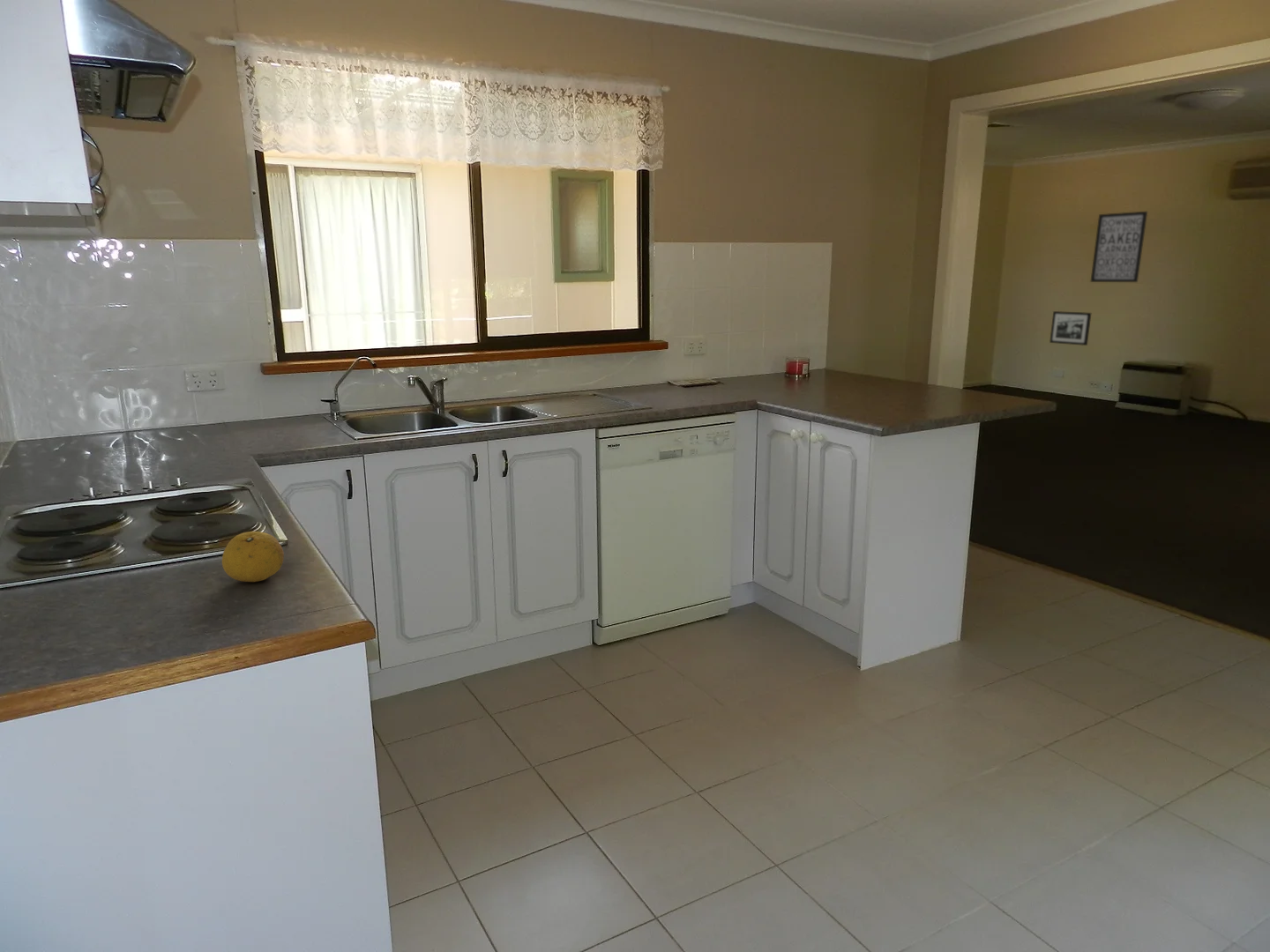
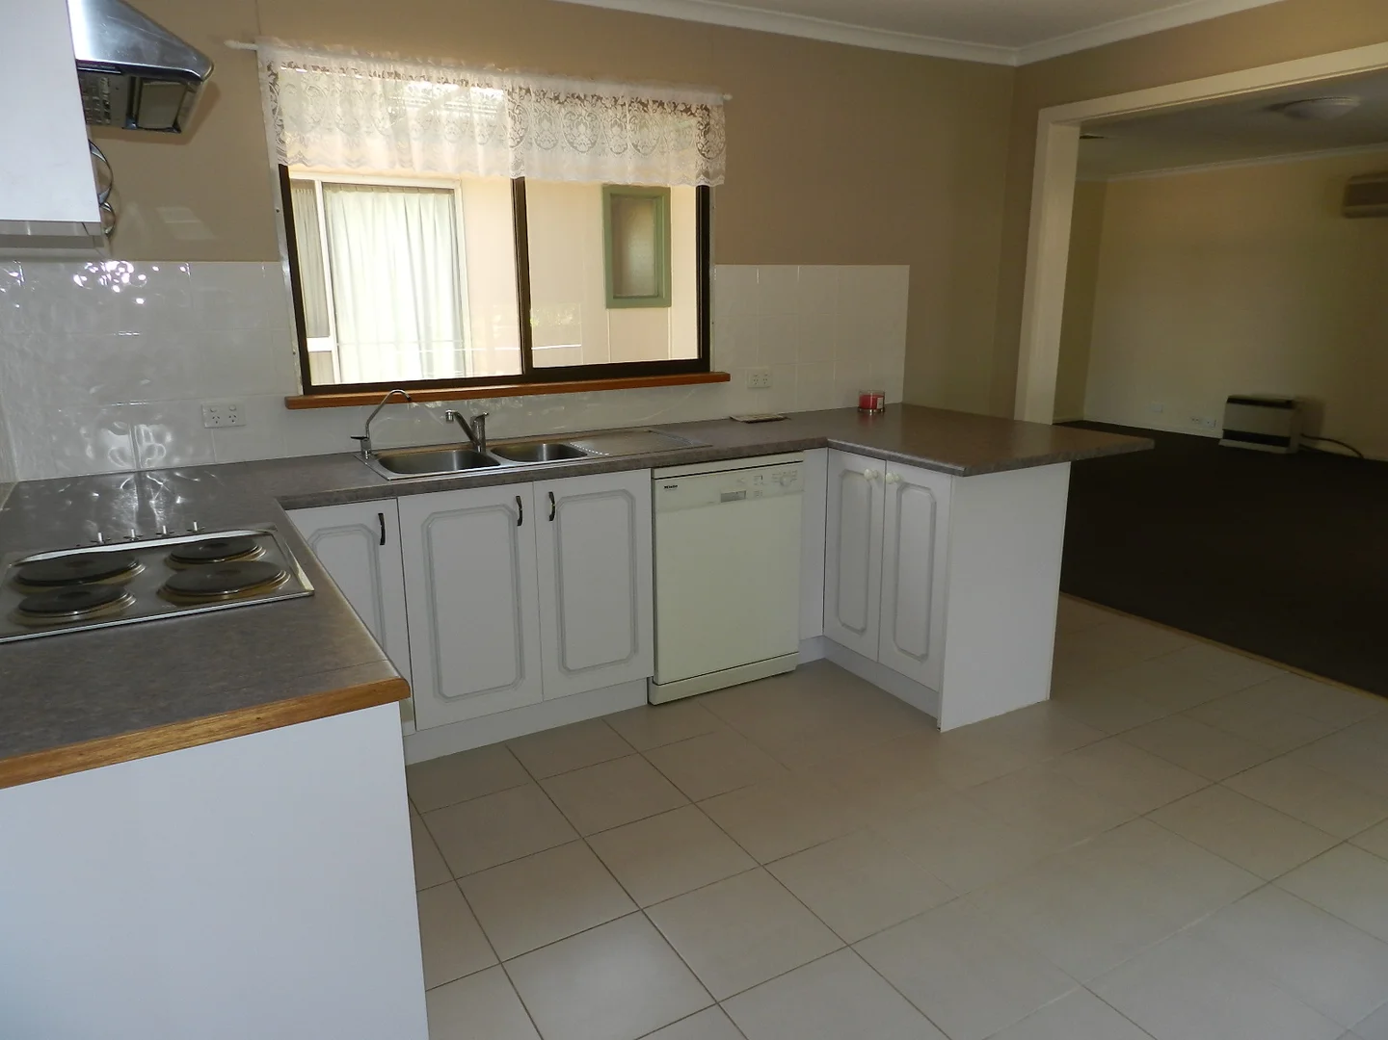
- picture frame [1049,310,1092,346]
- fruit [221,531,285,583]
- wall art [1089,211,1148,283]
